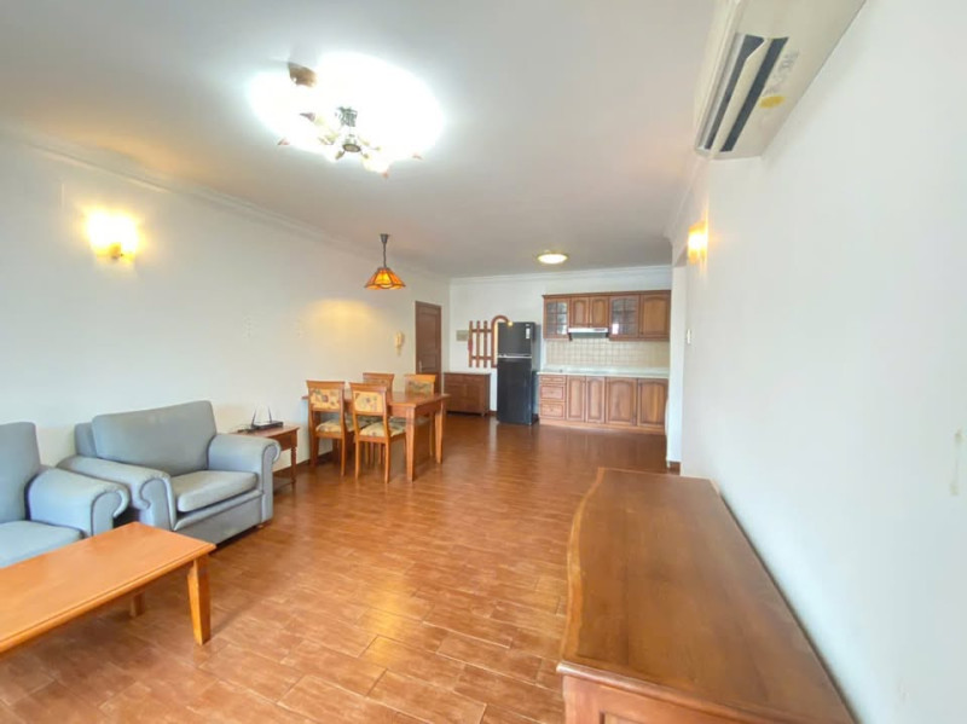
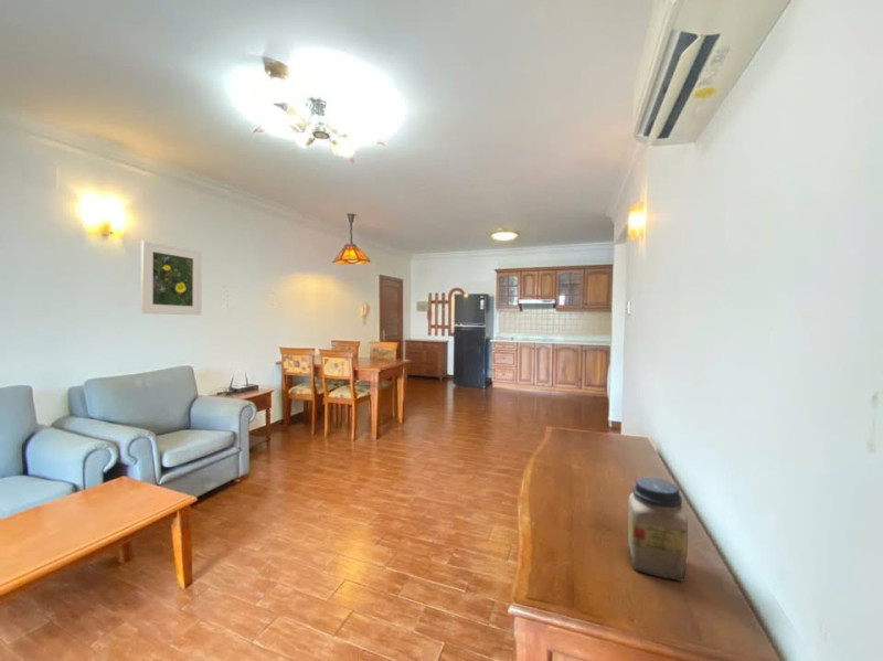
+ jar [627,477,689,582]
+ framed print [140,239,203,317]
